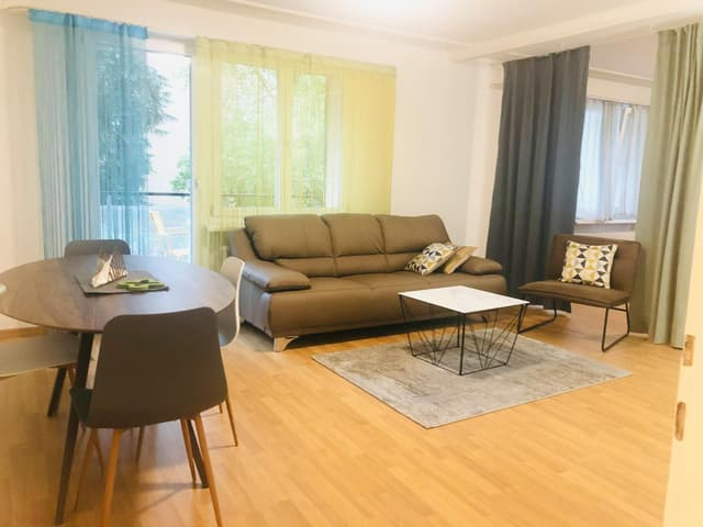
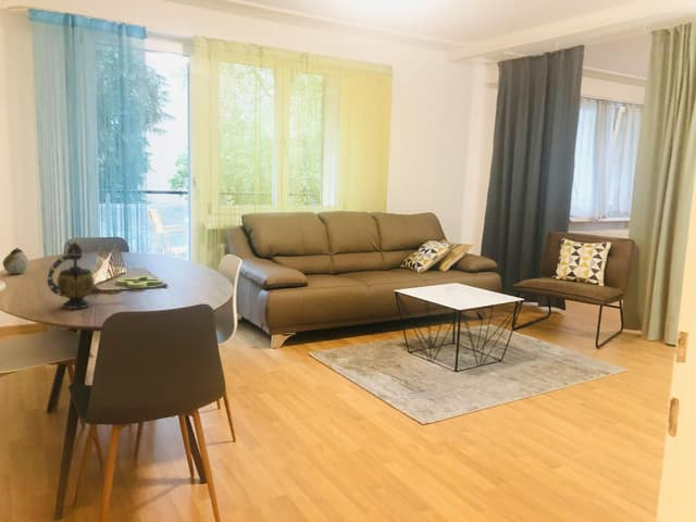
+ teapot [46,241,125,310]
+ fruit [2,247,29,275]
